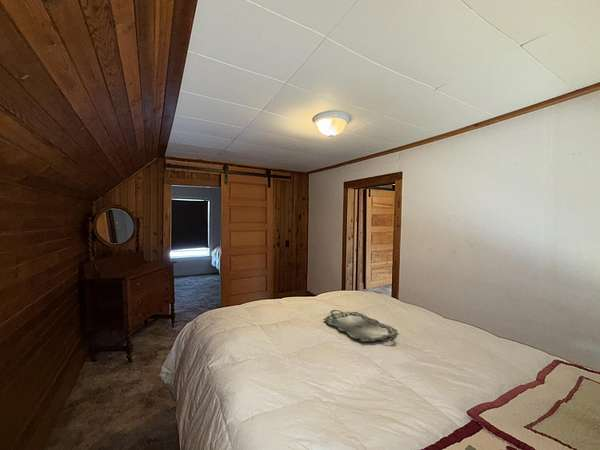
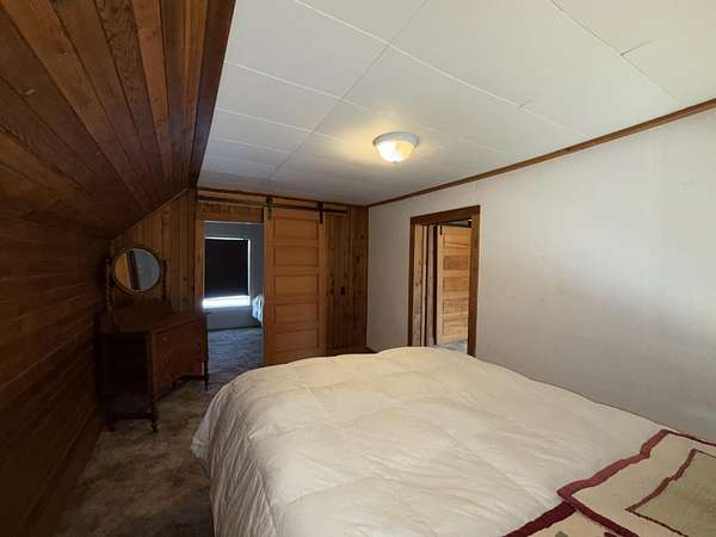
- serving tray [323,309,398,343]
